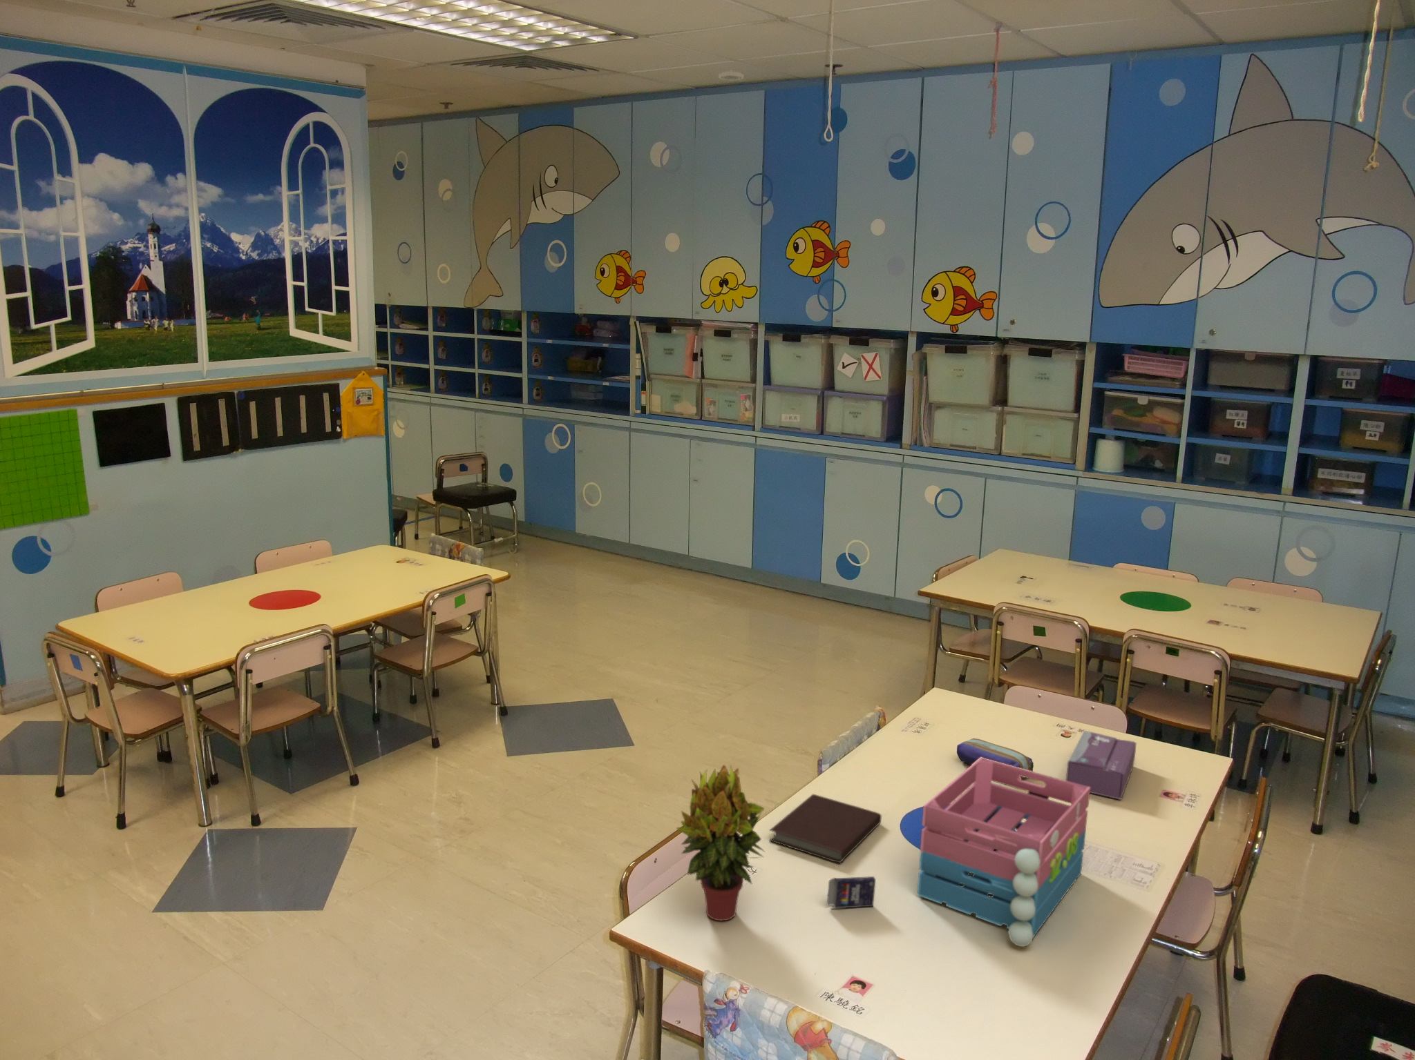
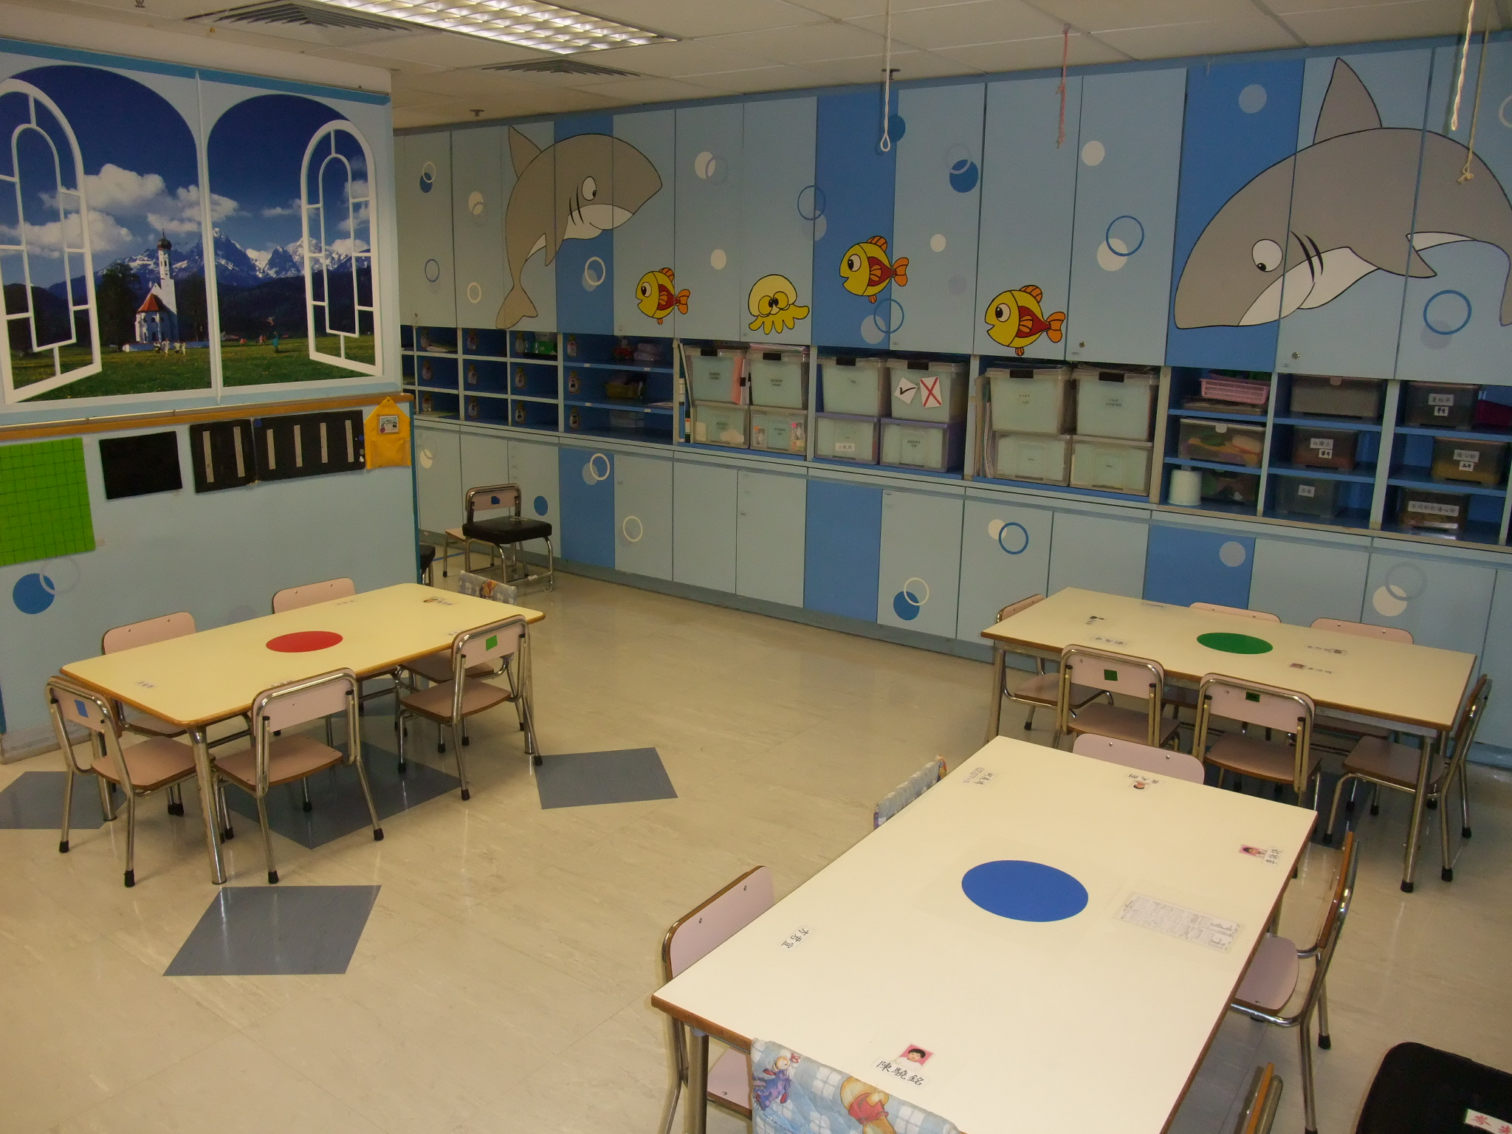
- crayon box [827,876,876,910]
- notebook [769,794,882,863]
- pencil case [956,738,1034,779]
- smoke detector [718,69,744,81]
- tissue box [1065,729,1138,801]
- potted plant [676,765,765,921]
- storage basket [917,757,1091,948]
